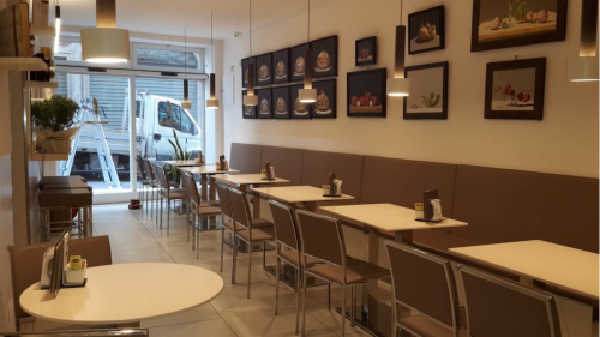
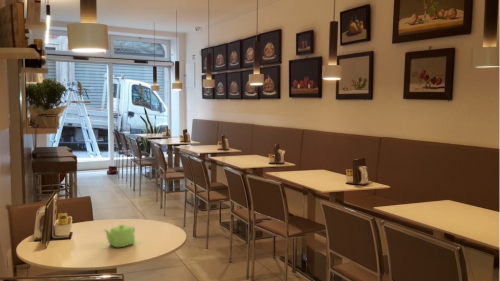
+ teapot [103,224,136,248]
